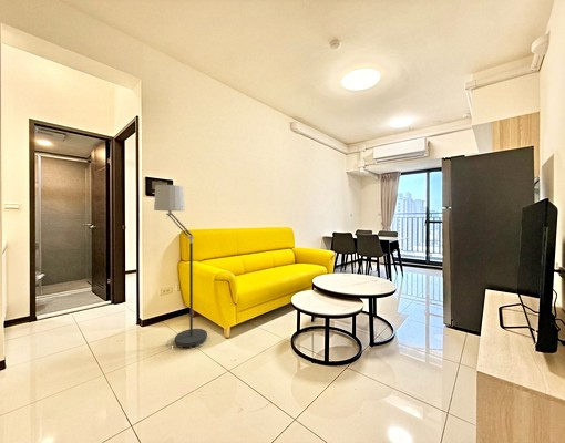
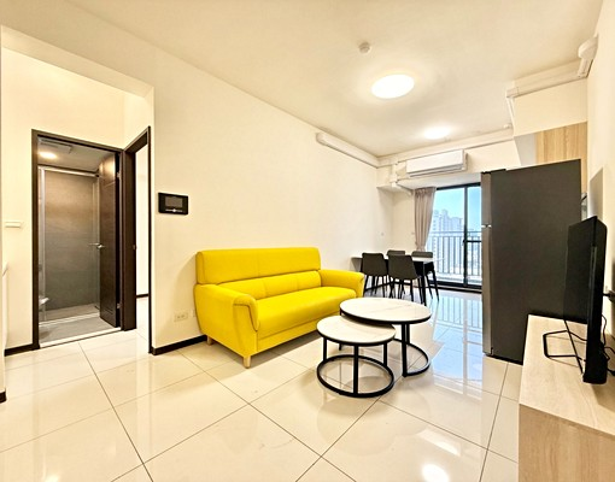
- floor lamp [153,184,208,350]
